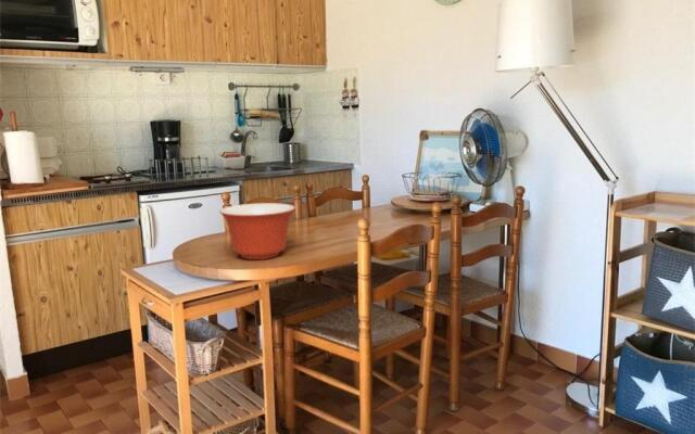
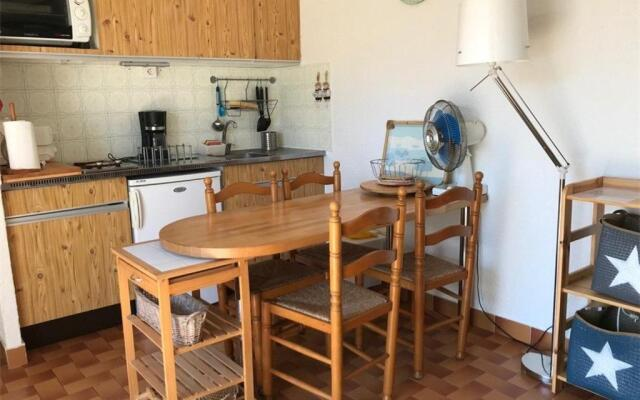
- mixing bowl [218,202,296,260]
